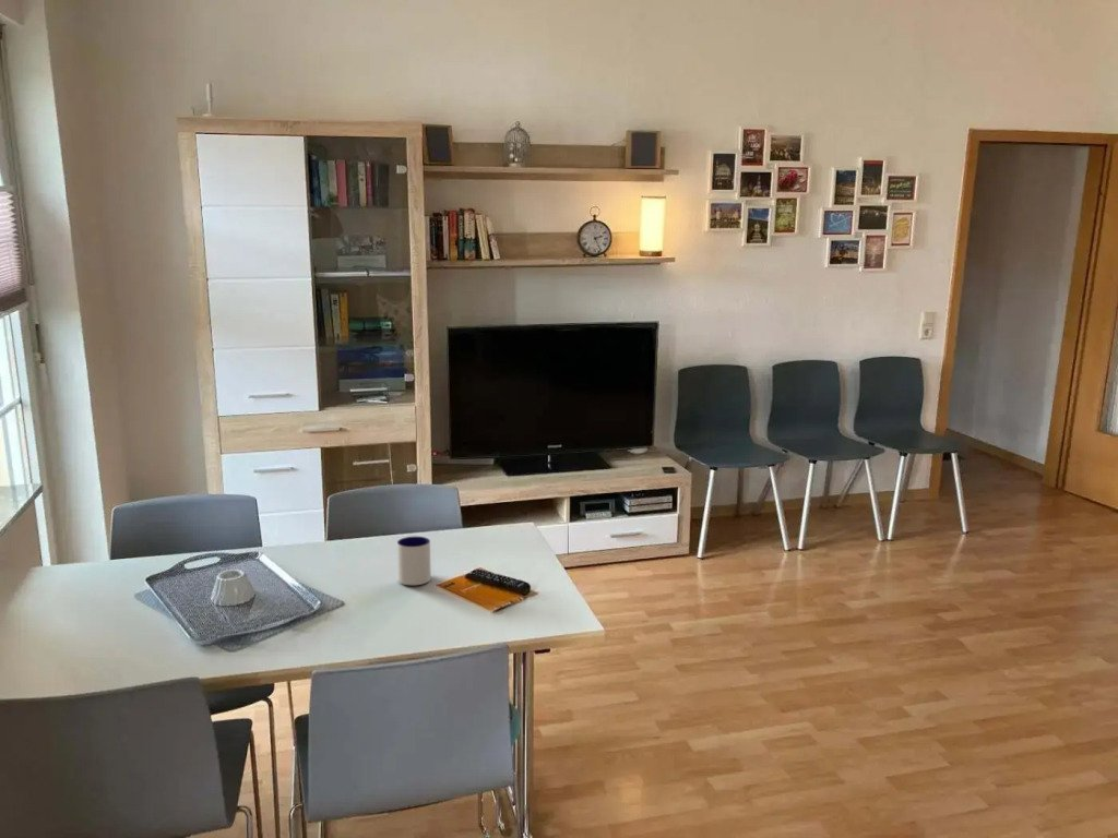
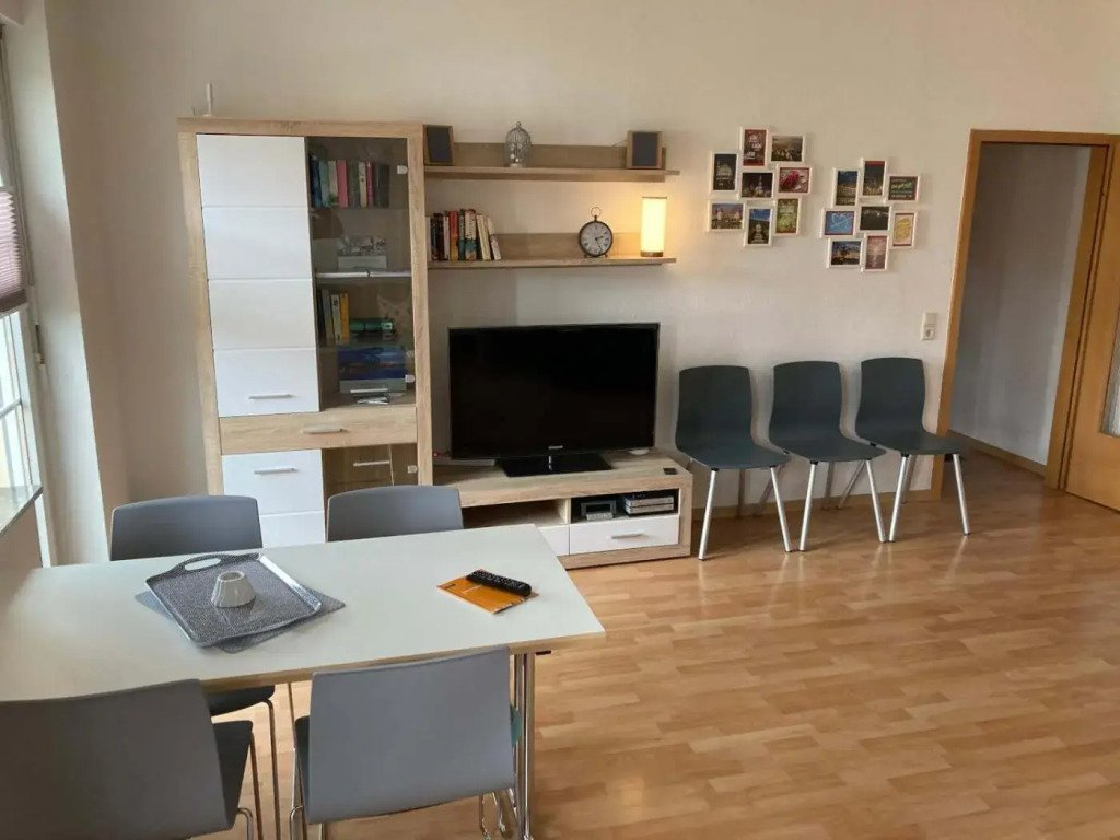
- mug [396,536,432,586]
